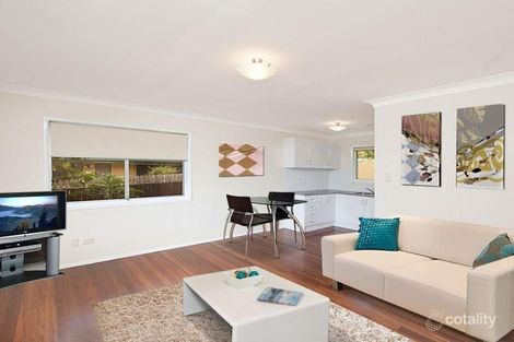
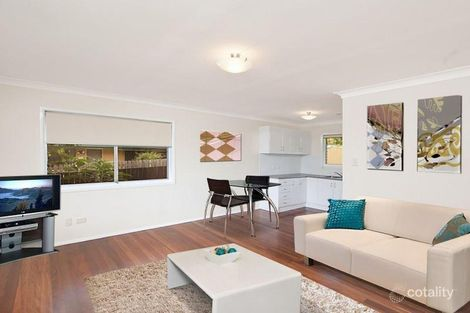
- magazine [256,286,304,307]
